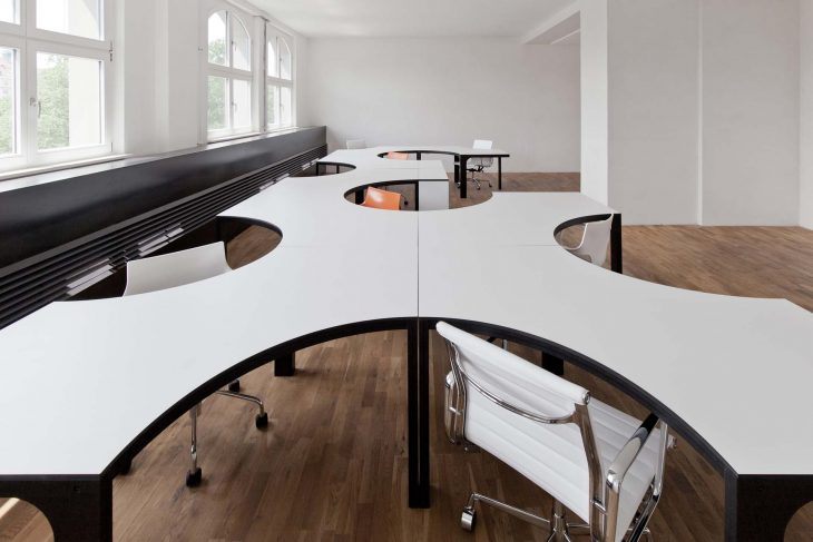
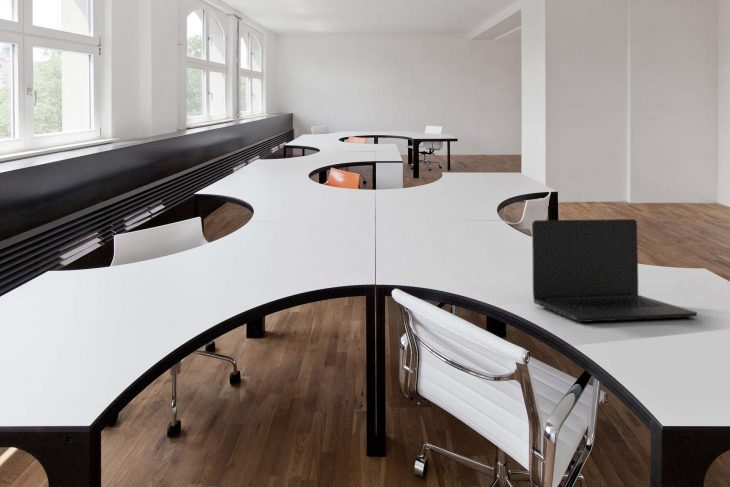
+ laptop [531,218,698,323]
